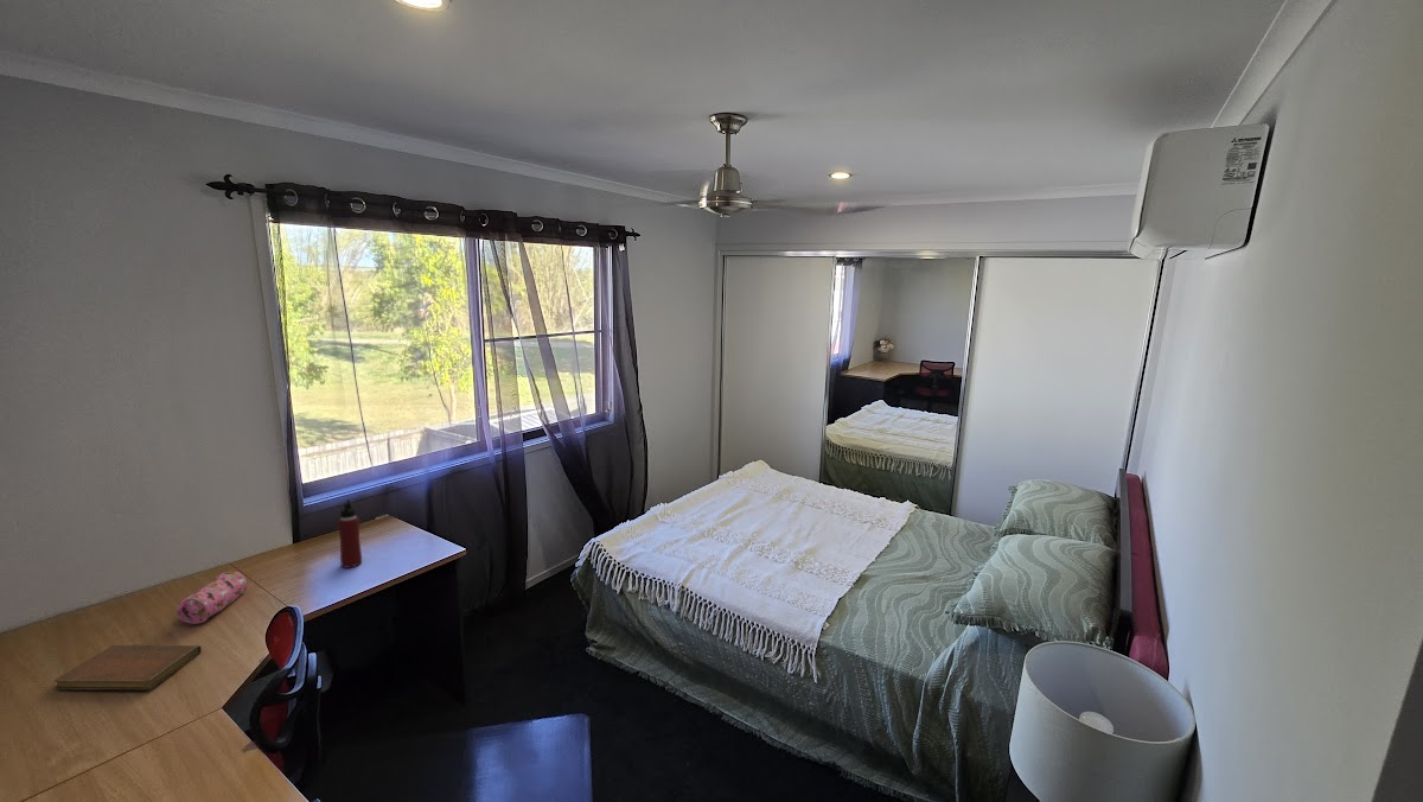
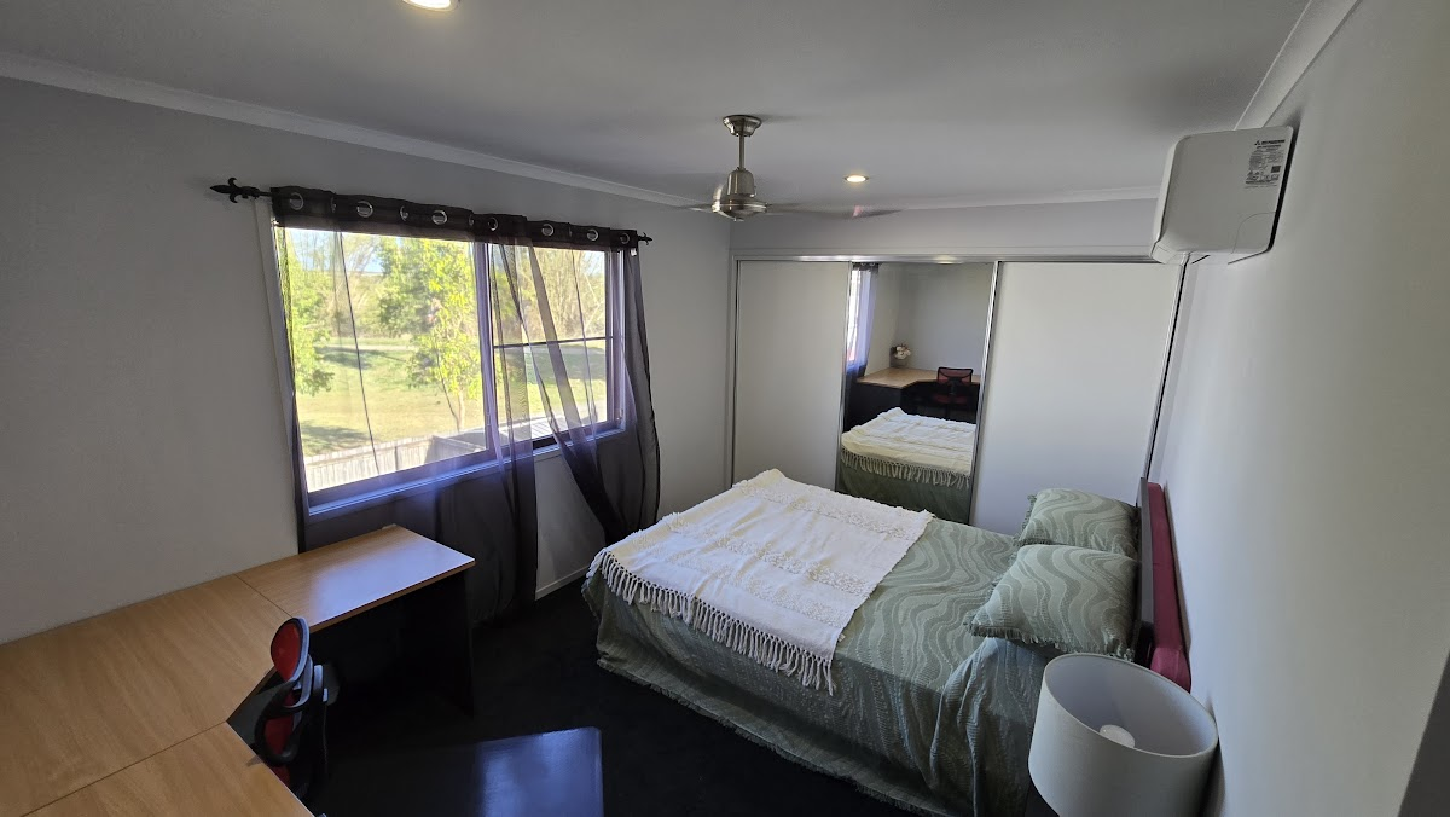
- notebook [53,644,203,690]
- pencil case [176,569,248,625]
- water bottle [337,498,363,569]
